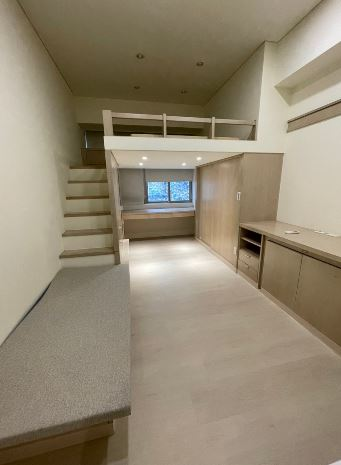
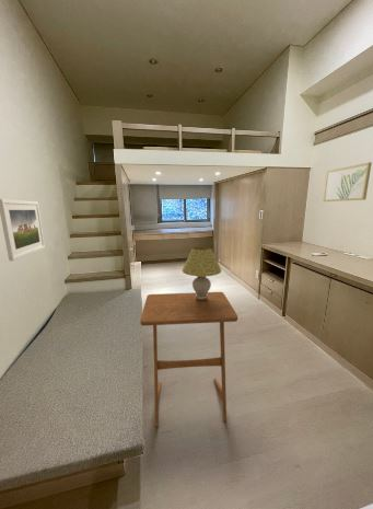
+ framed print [0,198,46,262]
+ wall art [322,161,373,203]
+ side table [139,291,238,428]
+ table lamp [182,246,223,300]
